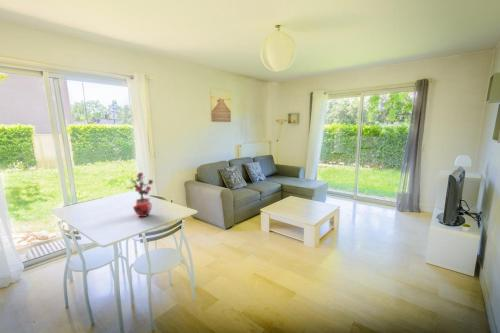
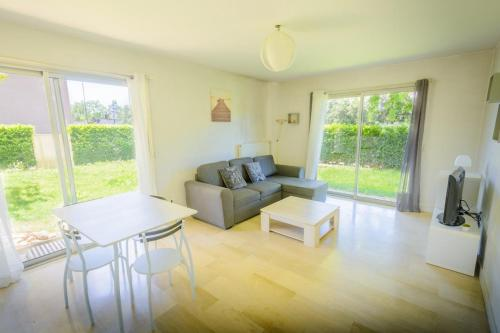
- potted plant [127,172,154,218]
